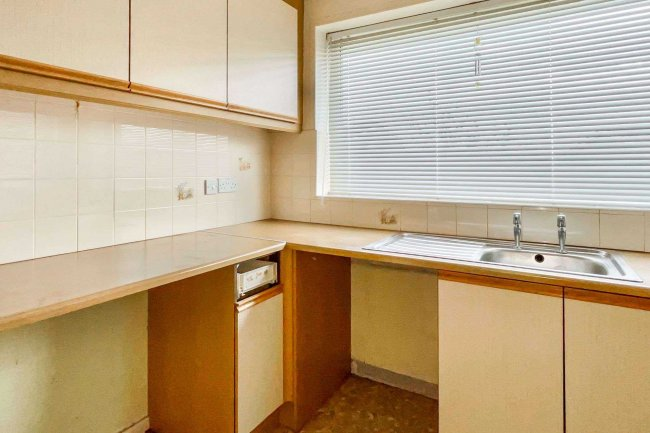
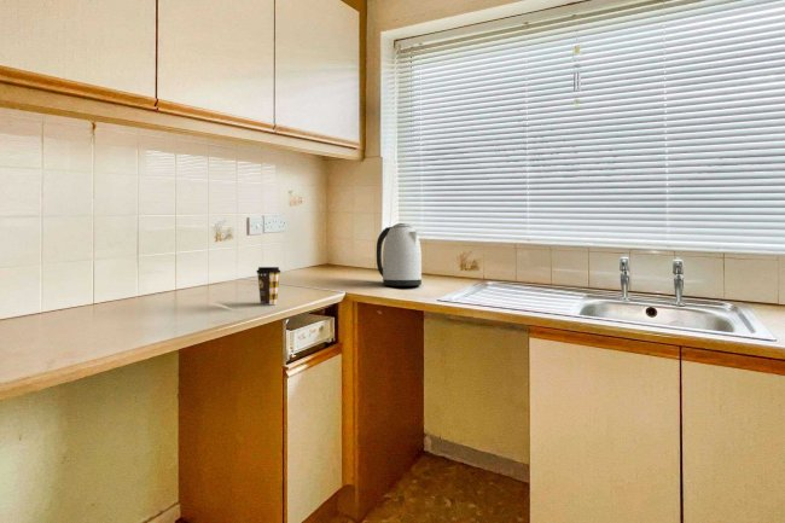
+ kettle [376,222,423,286]
+ coffee cup [255,266,281,306]
